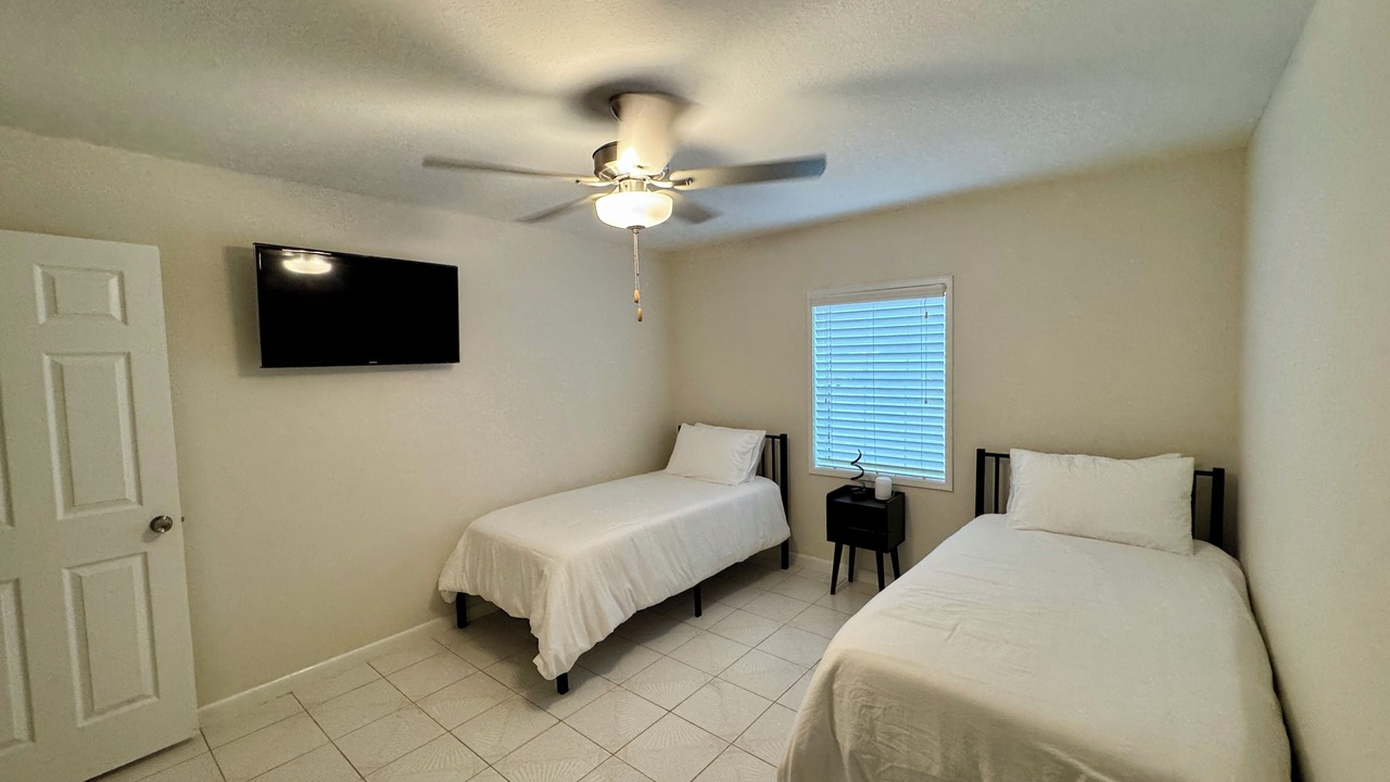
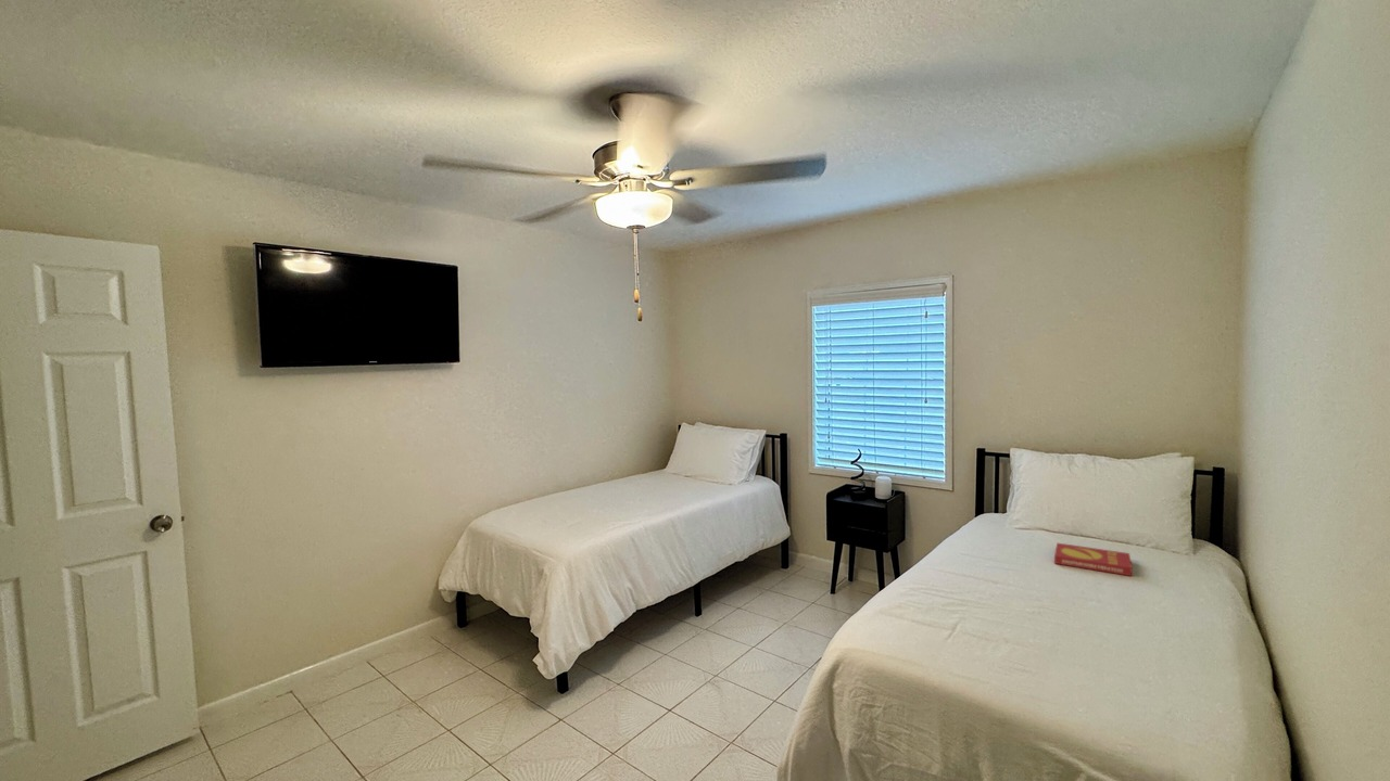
+ book [1053,541,1133,577]
